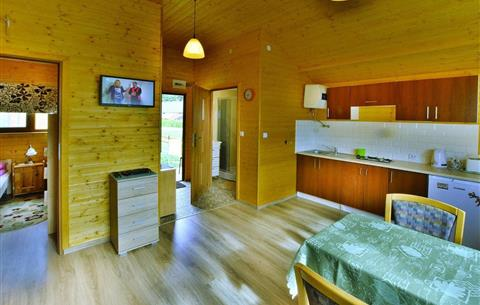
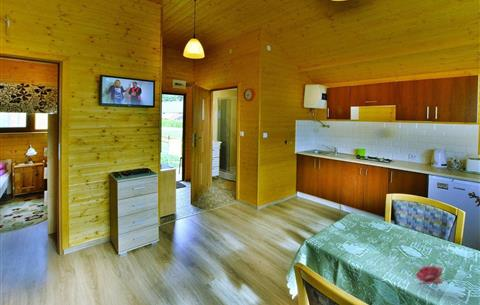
+ flower [415,265,448,293]
